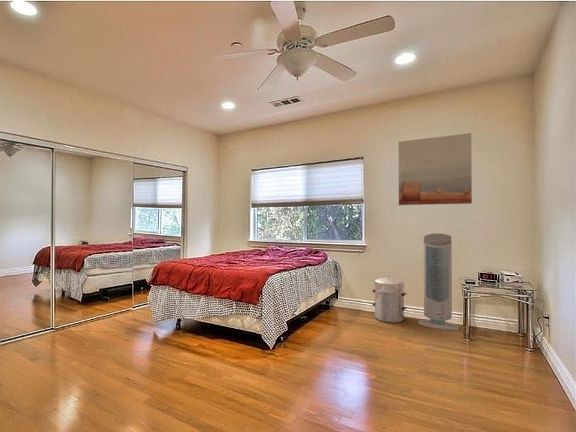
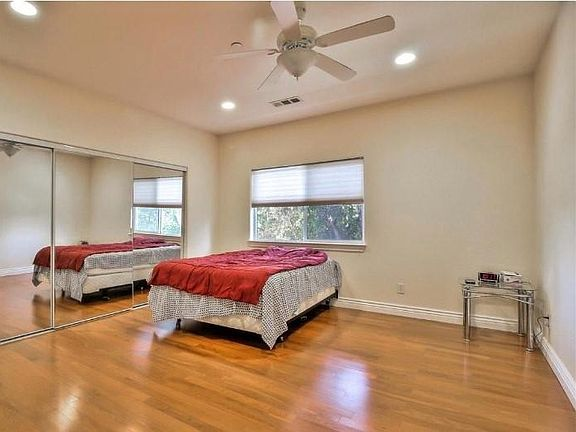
- waste bin [371,275,408,324]
- wall art [398,132,473,206]
- air purifier [416,233,460,331]
